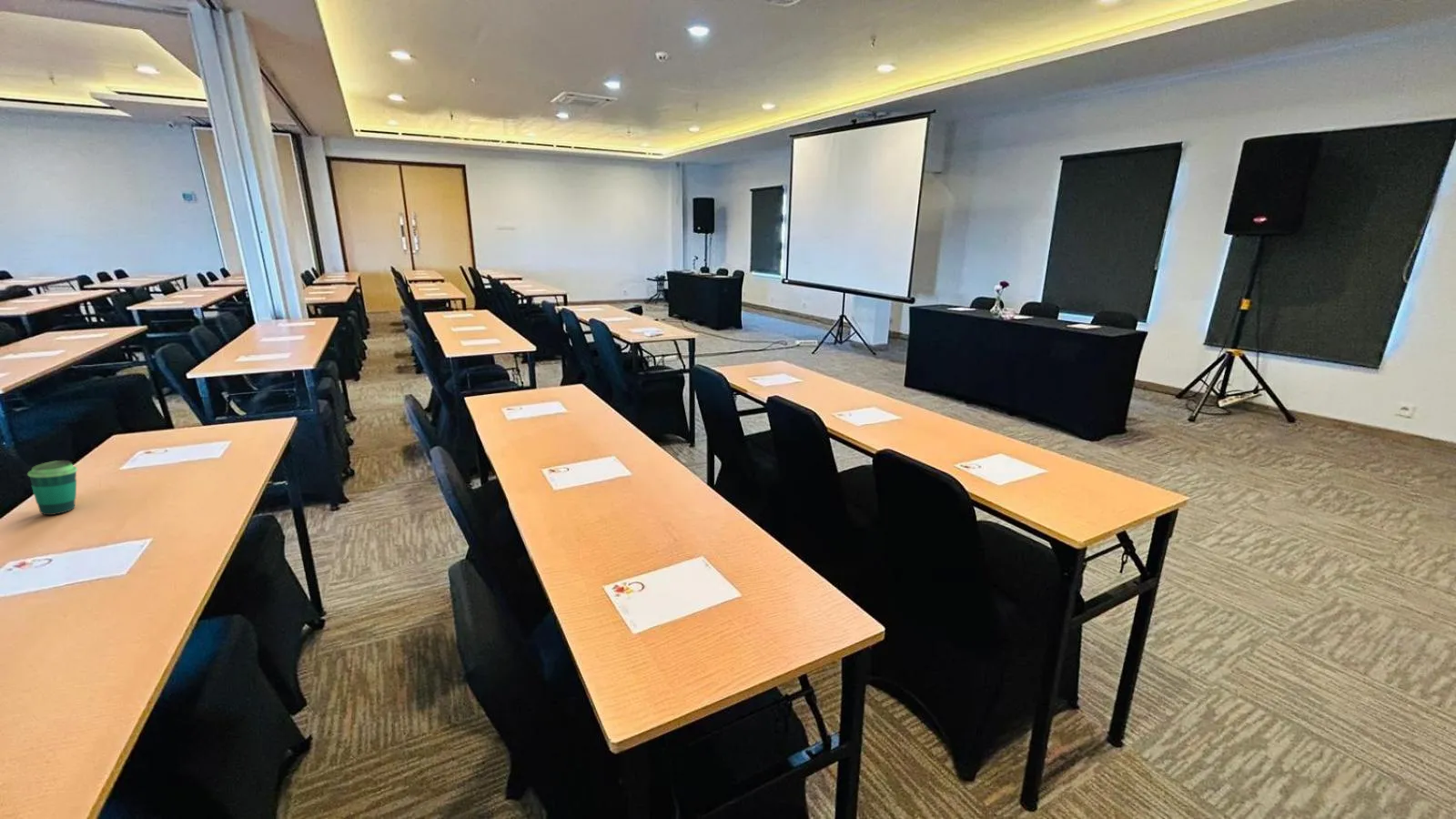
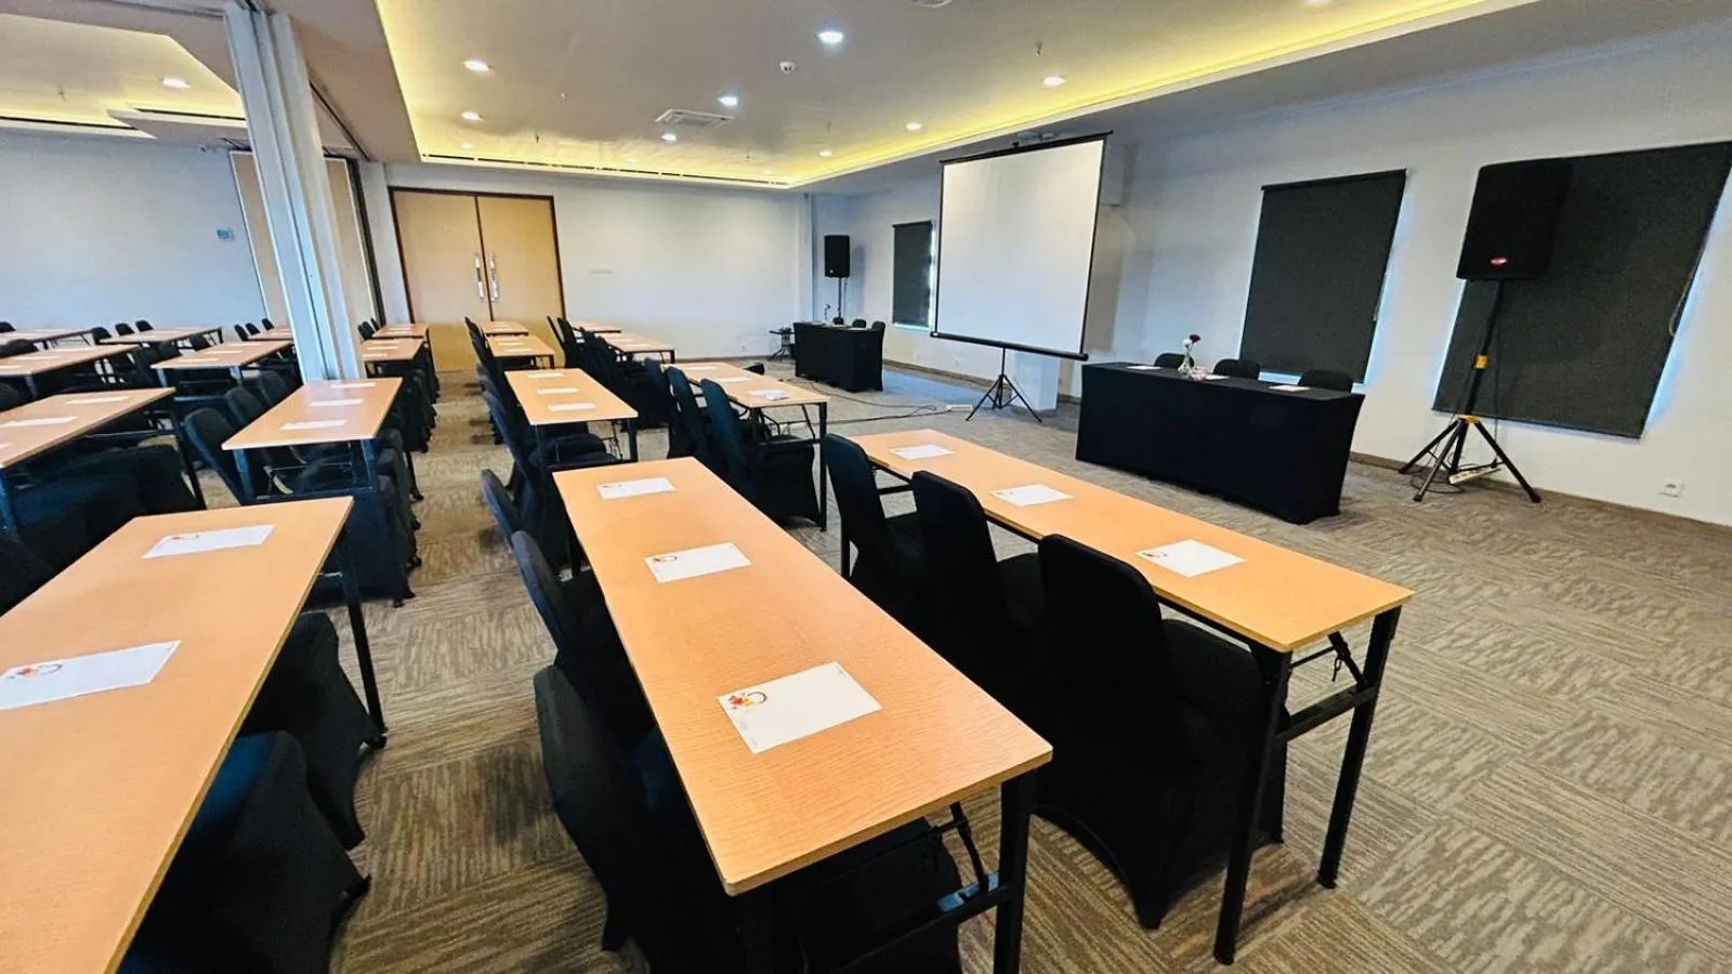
- cup [26,460,78,516]
